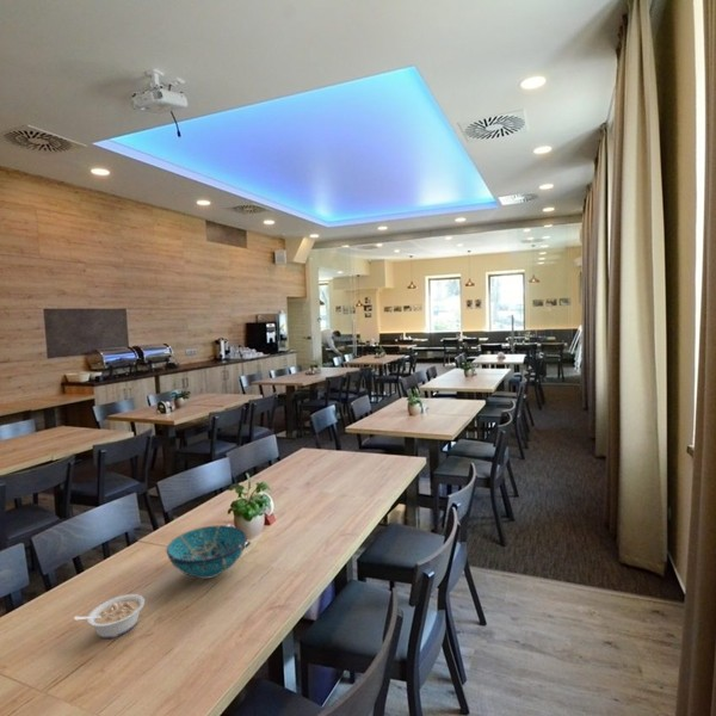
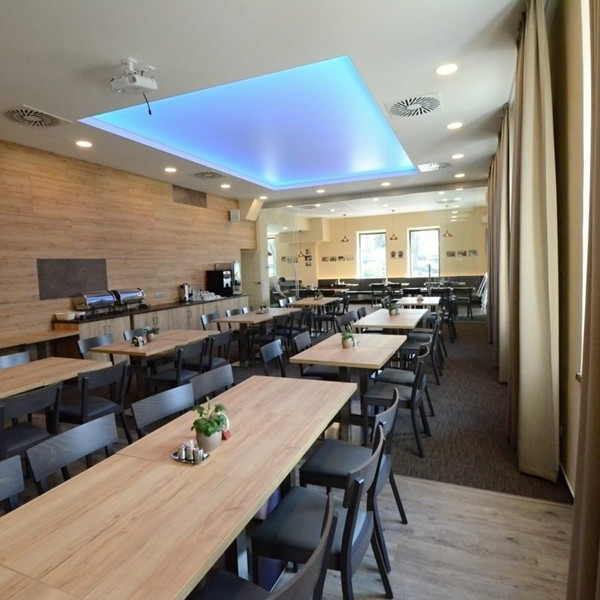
- legume [73,593,146,640]
- bowl [165,524,248,580]
